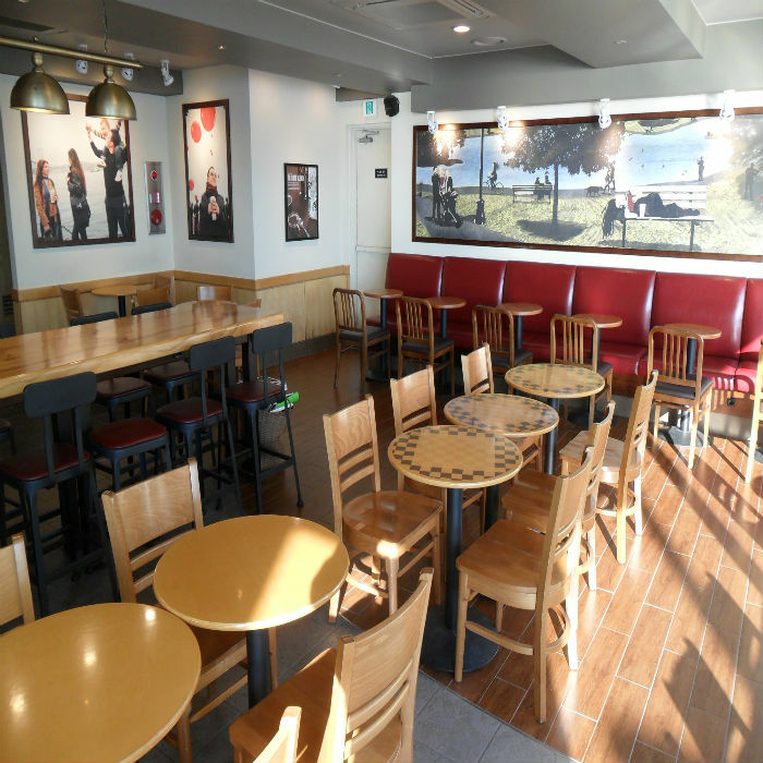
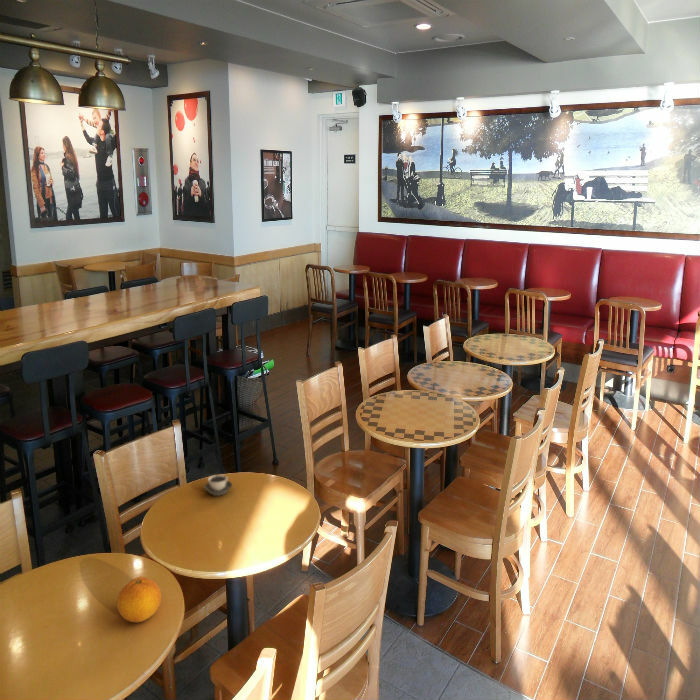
+ fruit [116,575,162,623]
+ cup [203,474,233,497]
